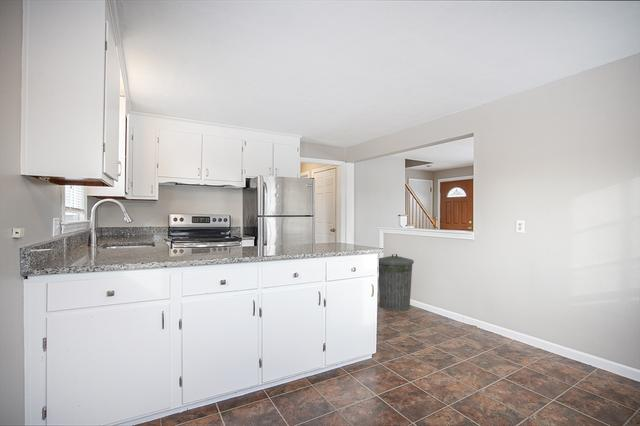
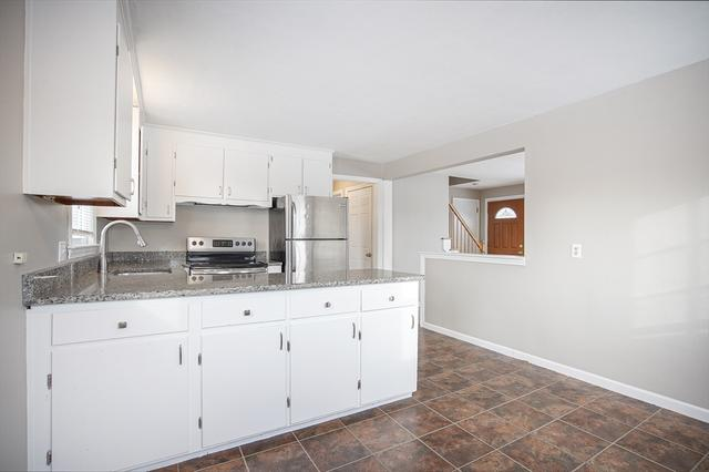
- trash can [377,253,415,312]
